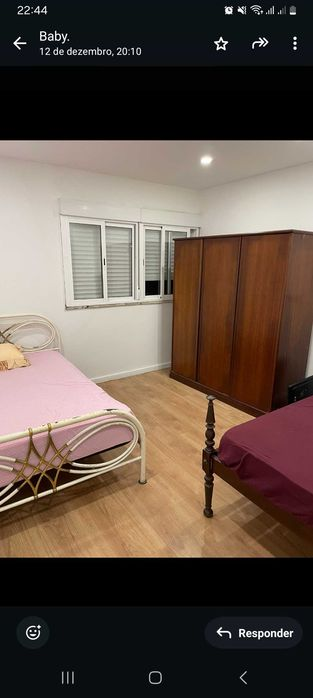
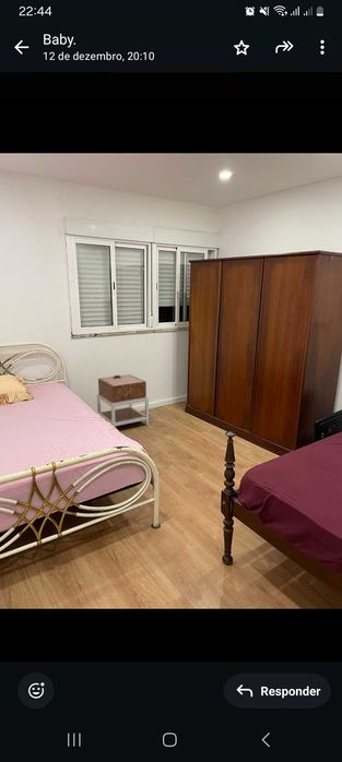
+ nightstand [96,373,150,428]
